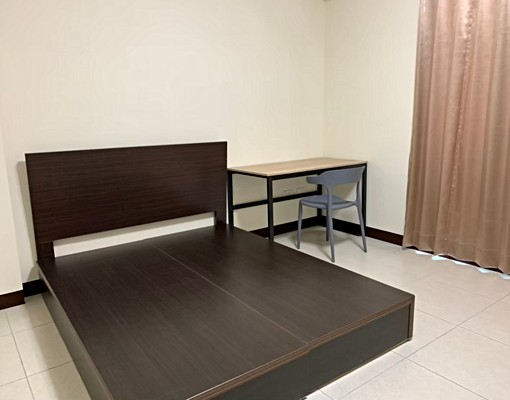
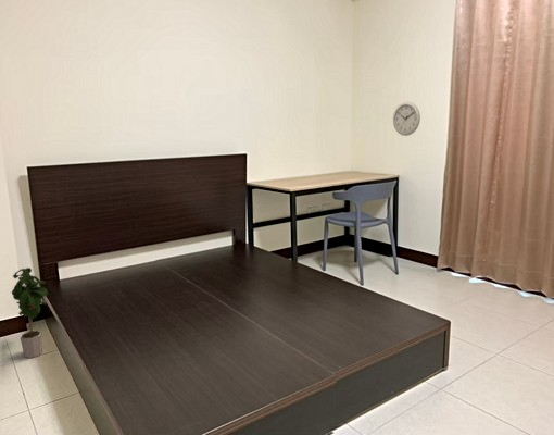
+ wall clock [392,100,421,137]
+ potted plant [11,266,49,359]
